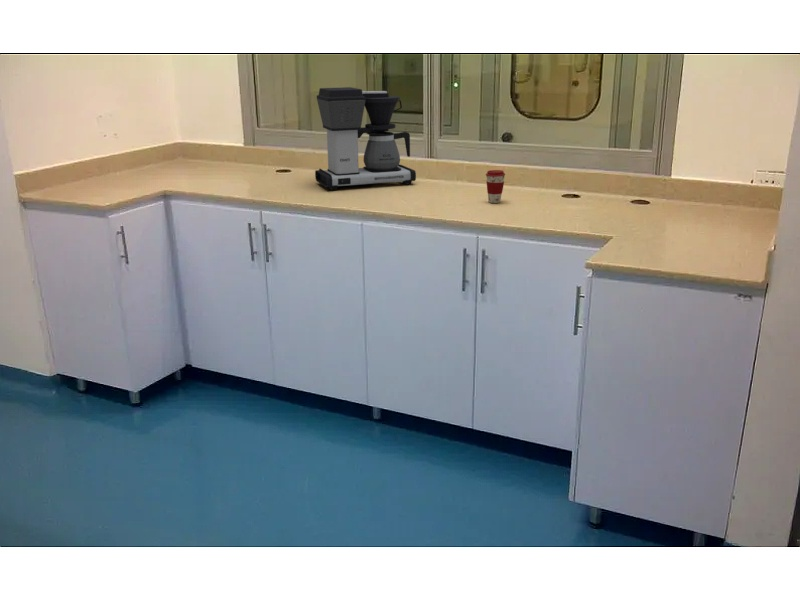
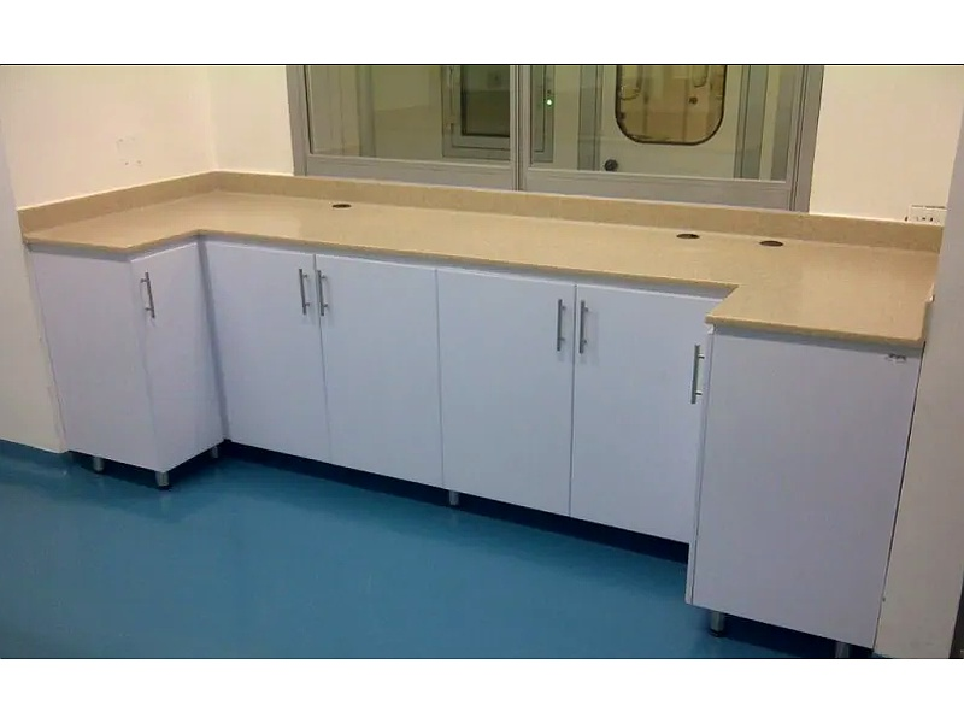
- coffee cup [485,169,506,204]
- coffee maker [314,86,417,191]
